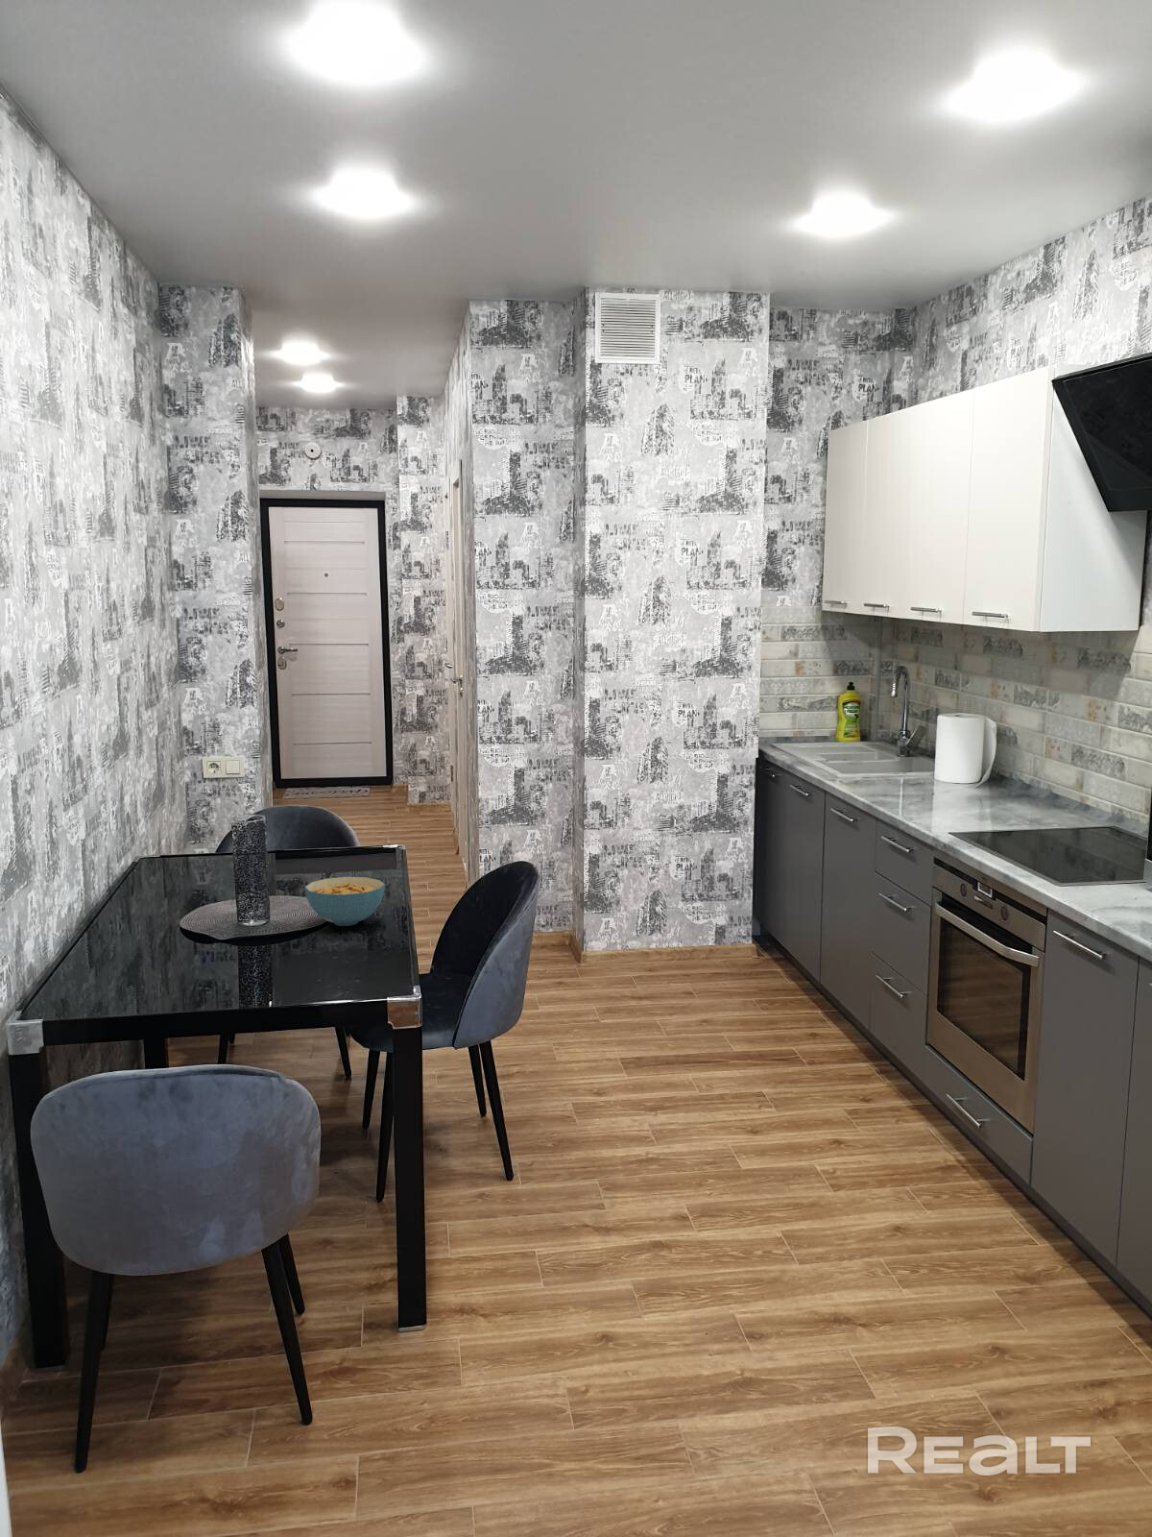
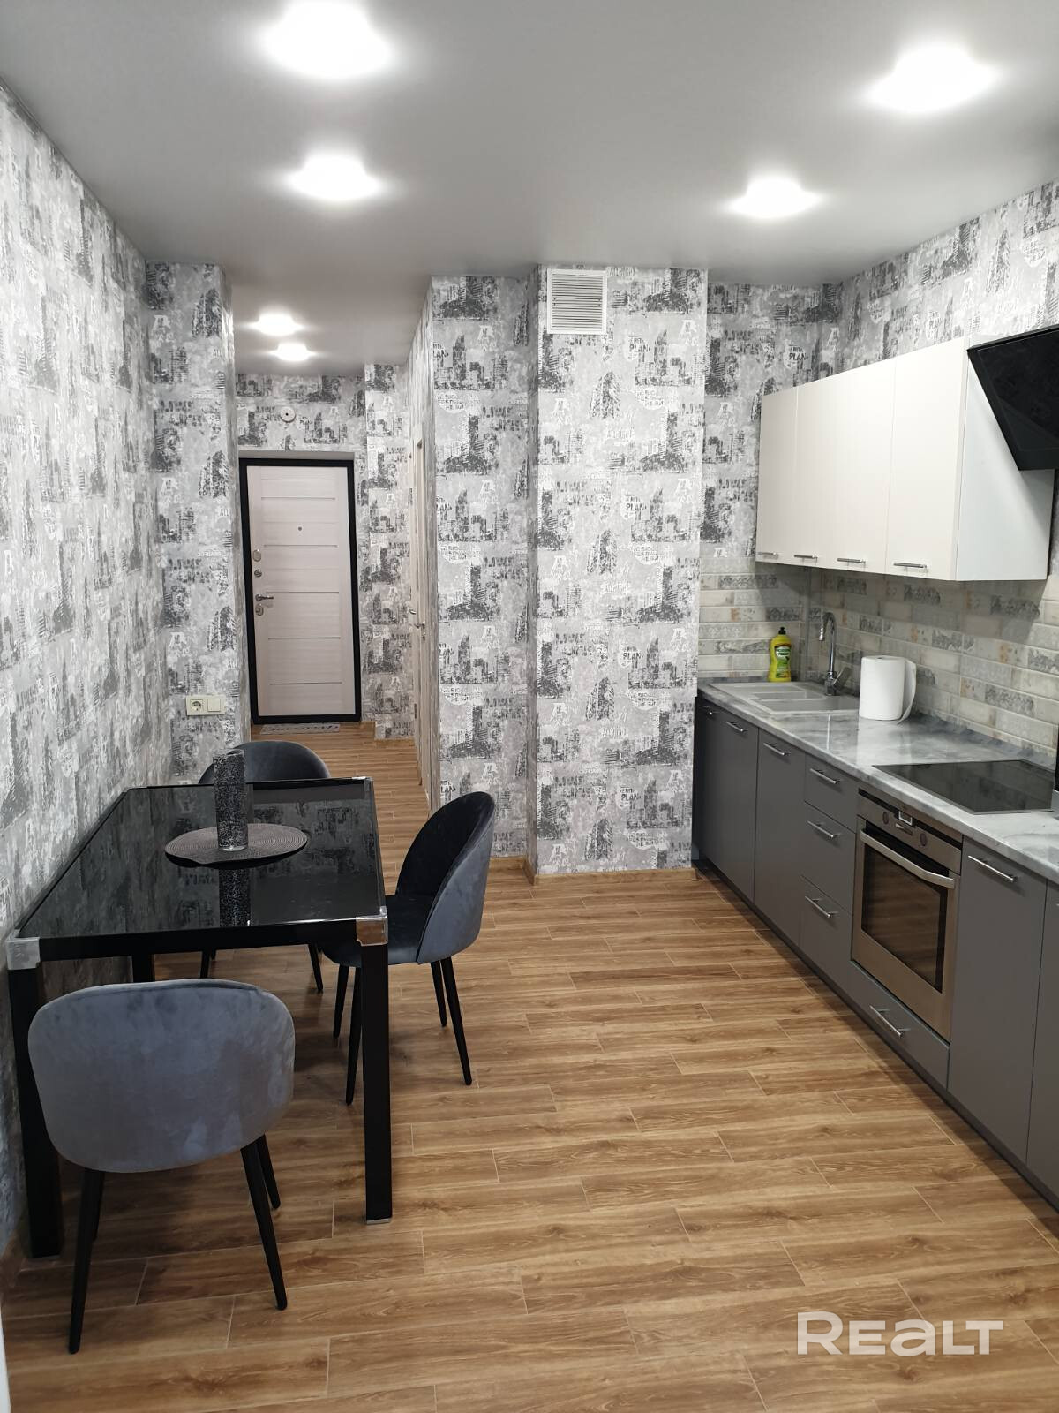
- cereal bowl [304,876,386,927]
